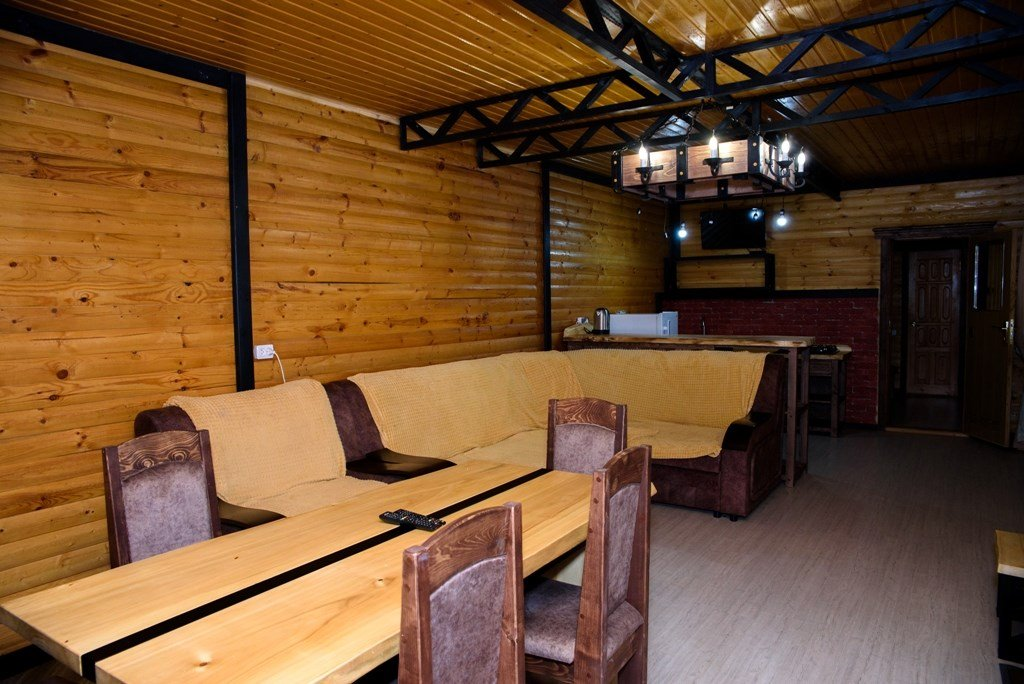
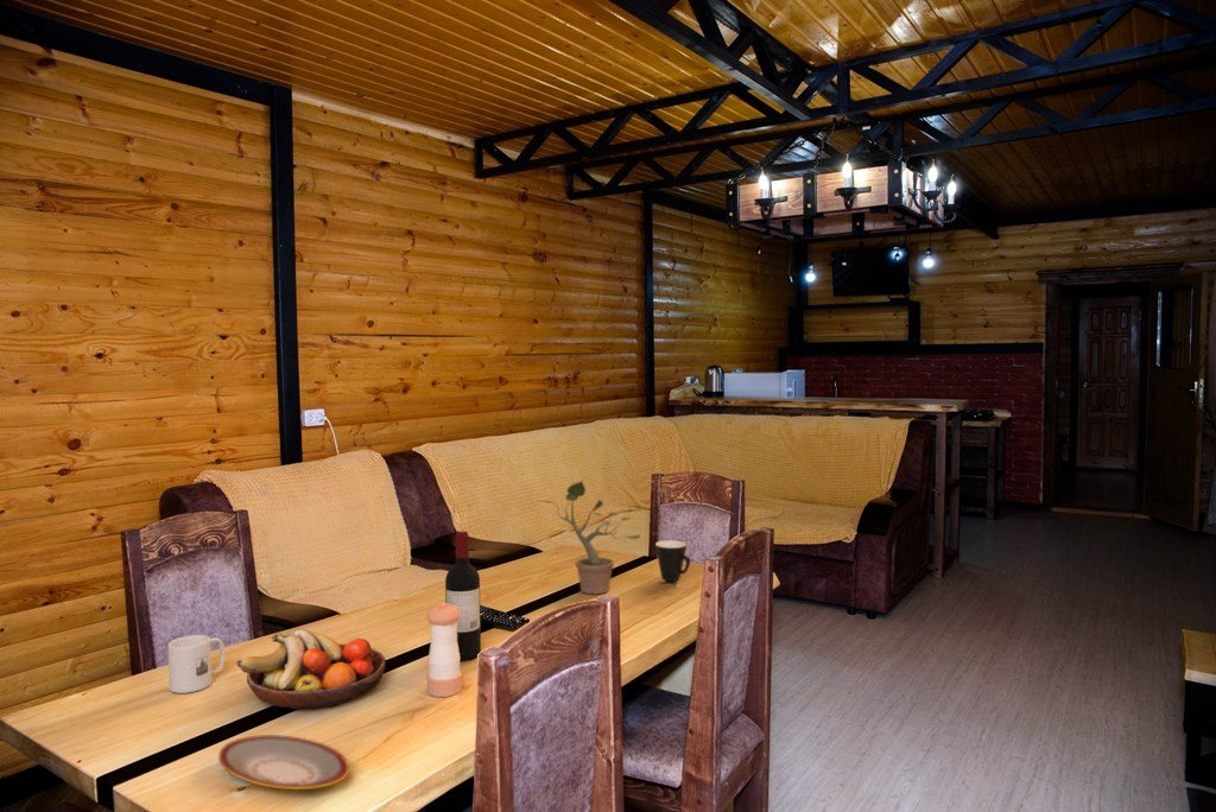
+ plate [217,734,350,791]
+ pepper shaker [425,602,463,698]
+ mug [167,634,226,694]
+ mug [654,539,691,583]
+ fruit bowl [236,628,387,711]
+ potted plant [536,480,641,595]
+ wine bottle [444,531,482,661]
